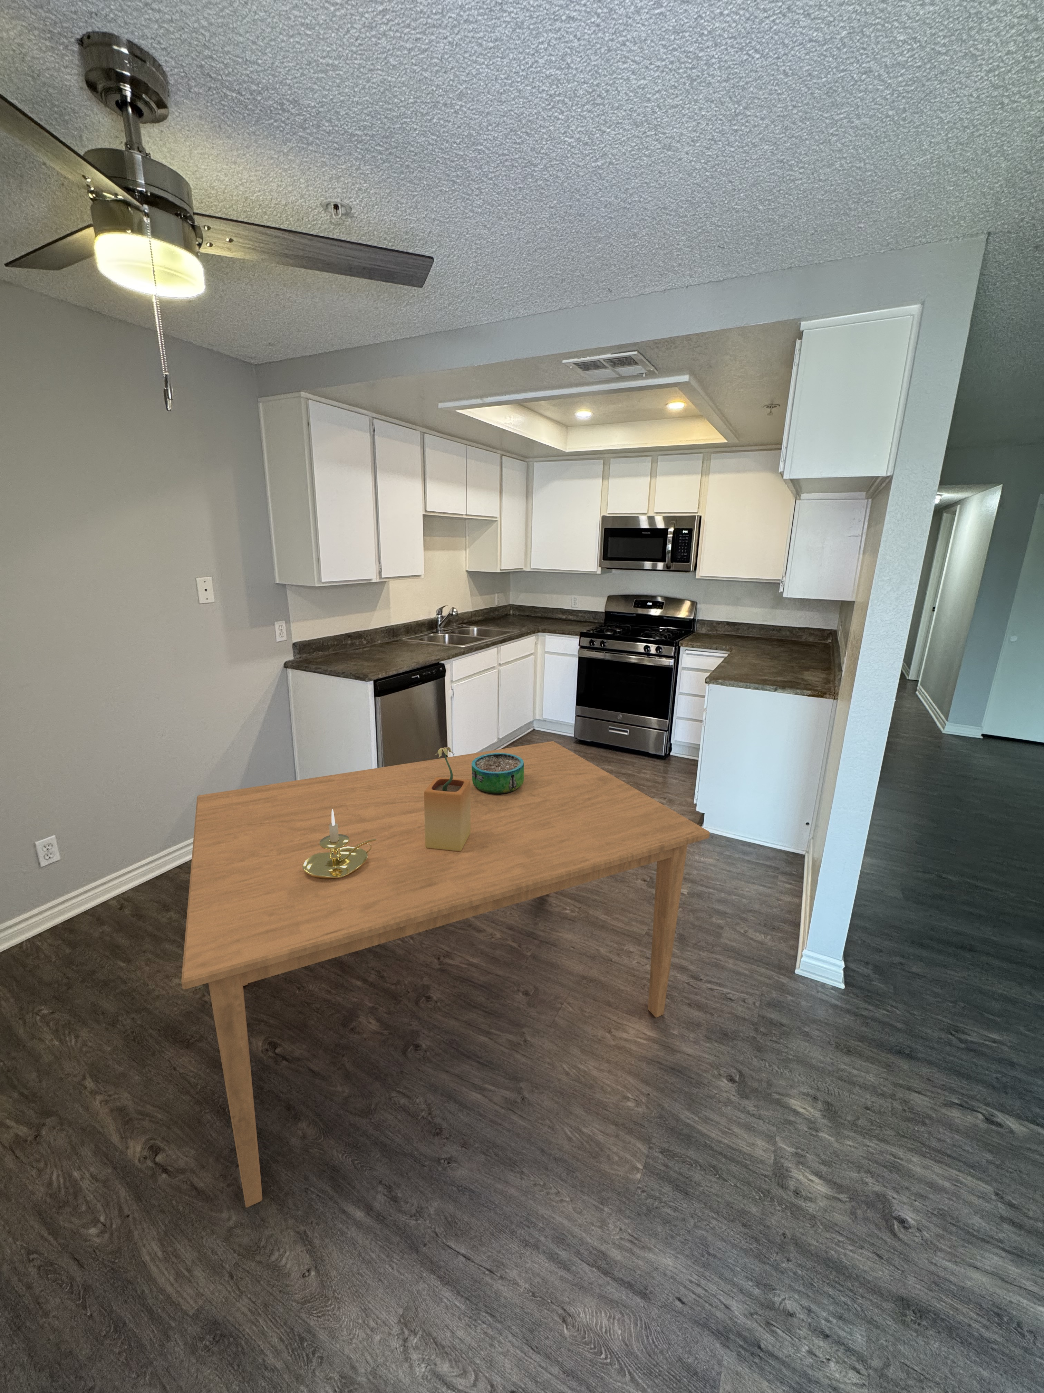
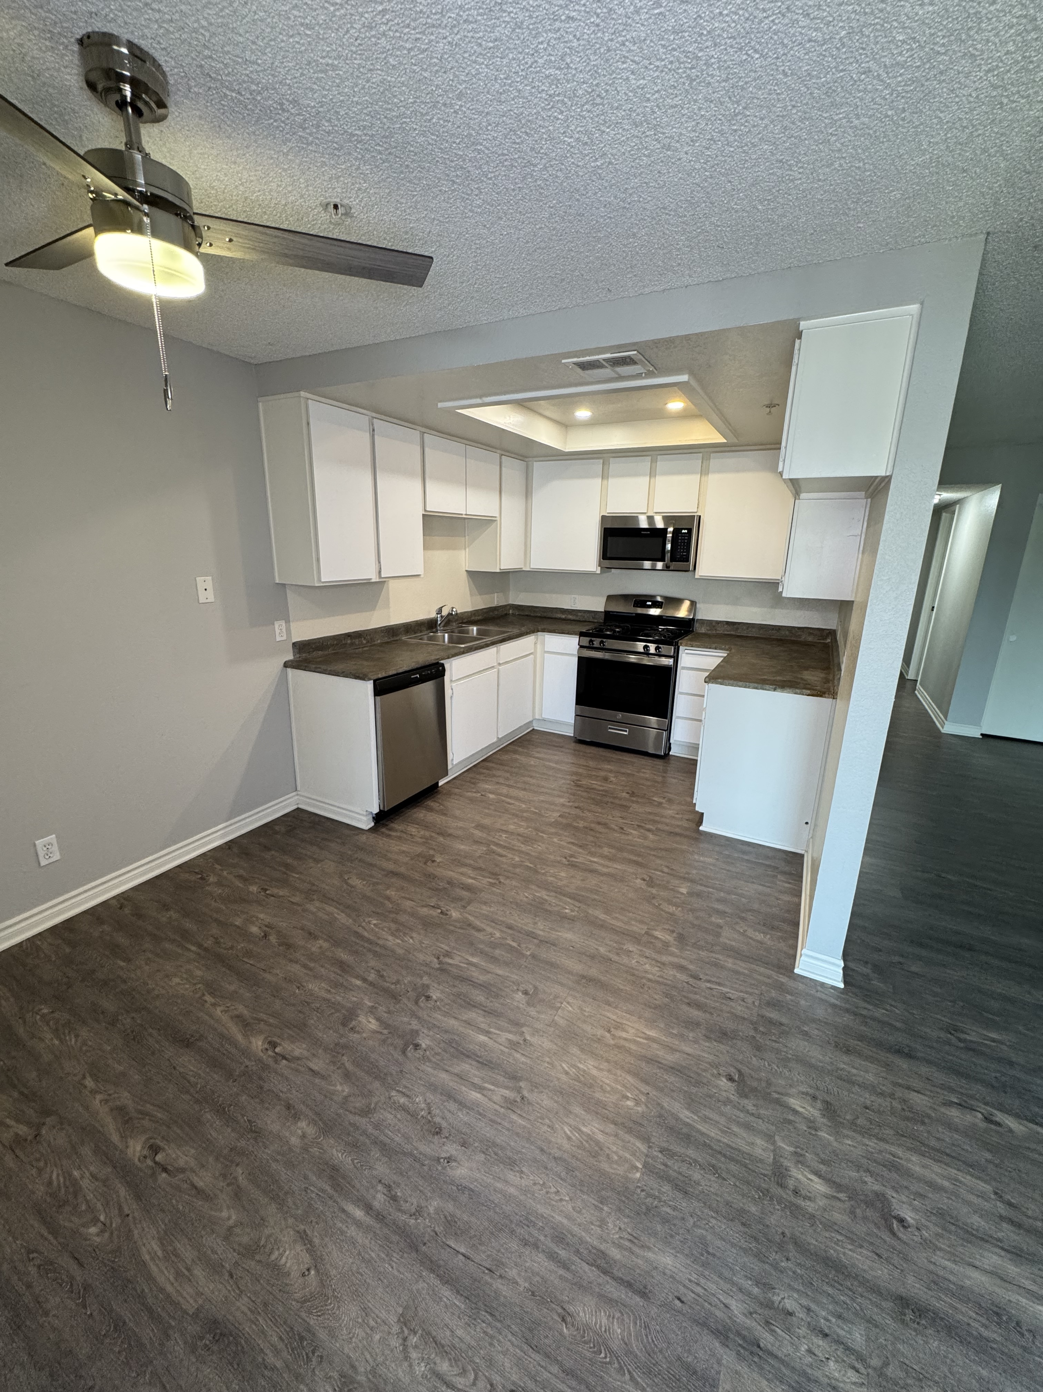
- decorative bowl [472,752,524,794]
- potted plant [424,747,470,851]
- dining table [181,740,711,1208]
- candle holder [303,809,376,880]
